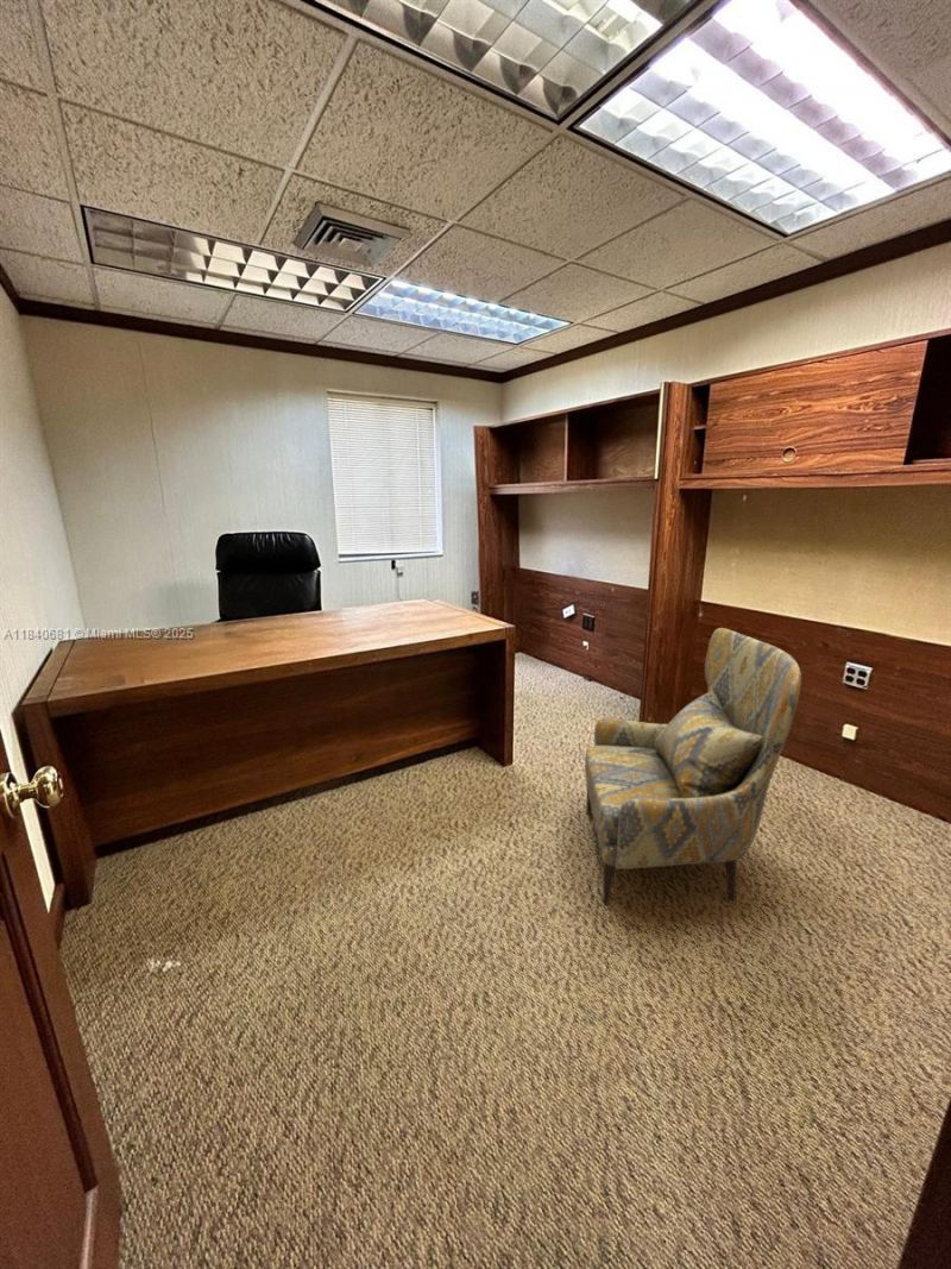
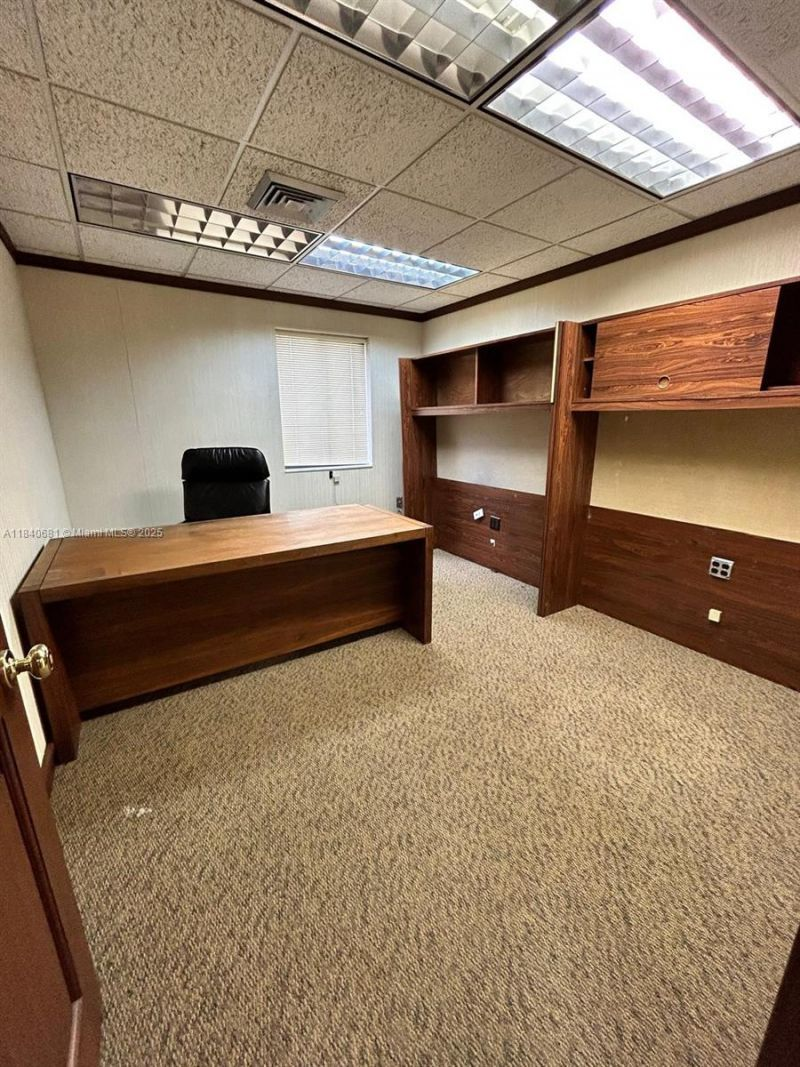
- armchair [584,627,802,906]
